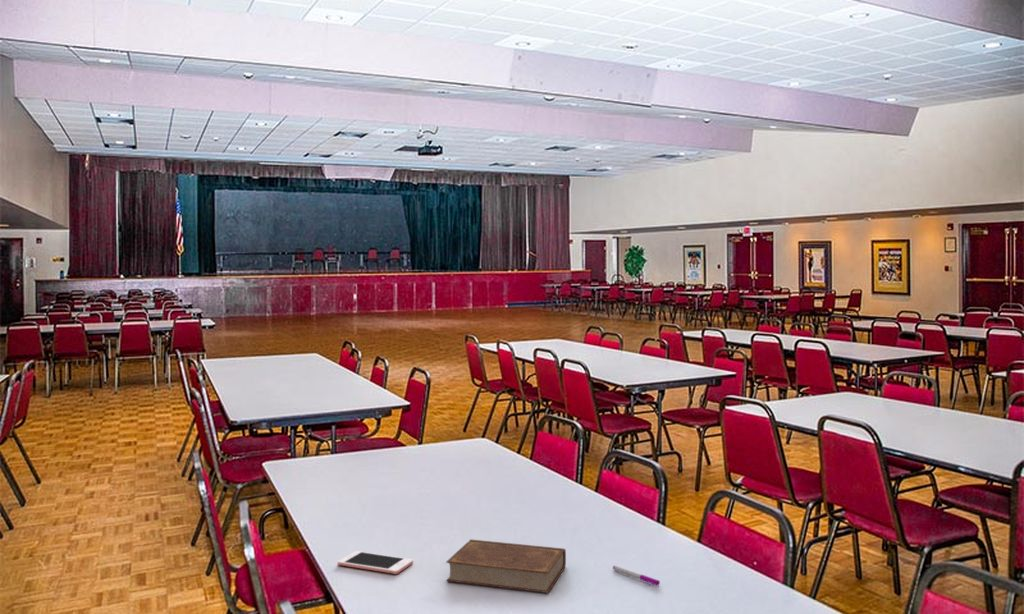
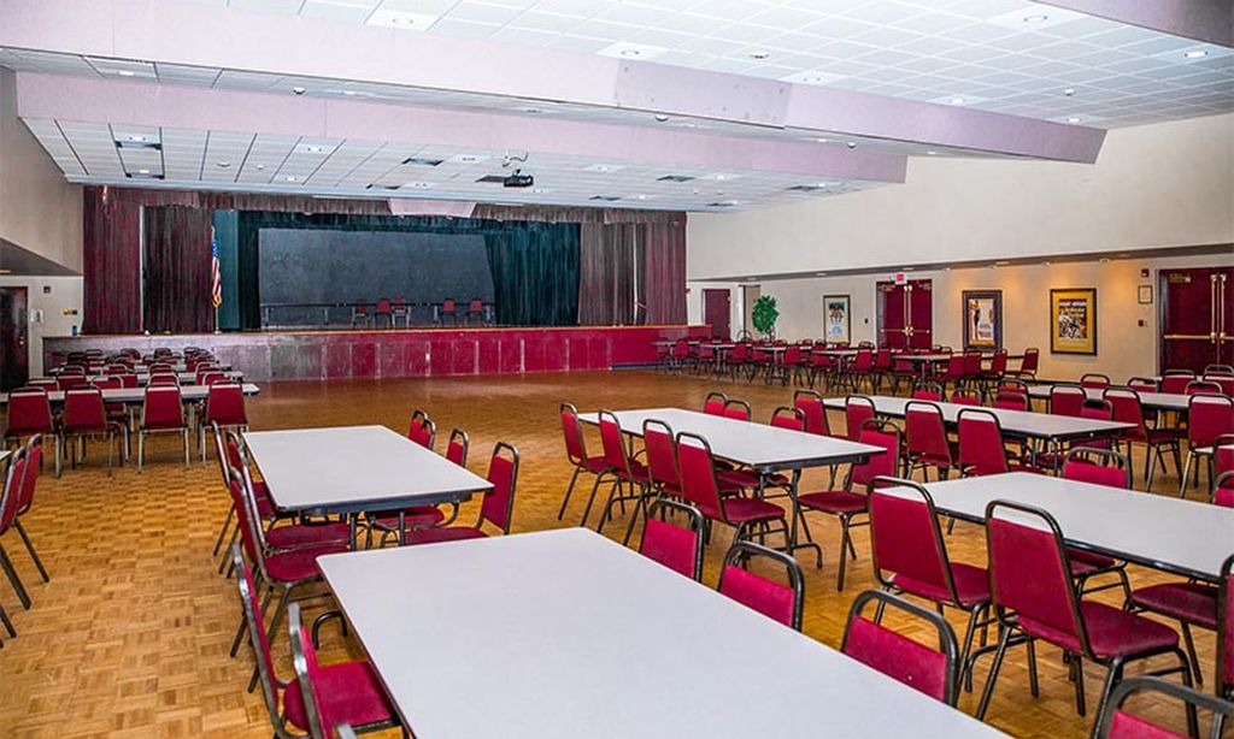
- pen [612,565,661,587]
- cell phone [337,550,414,575]
- book [445,538,567,594]
